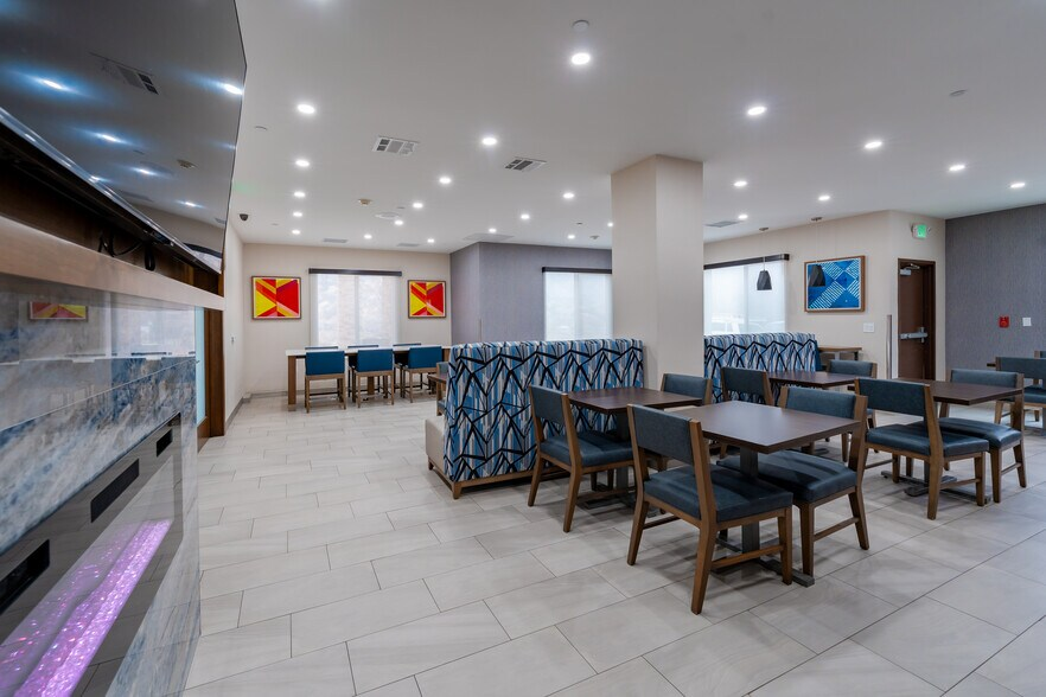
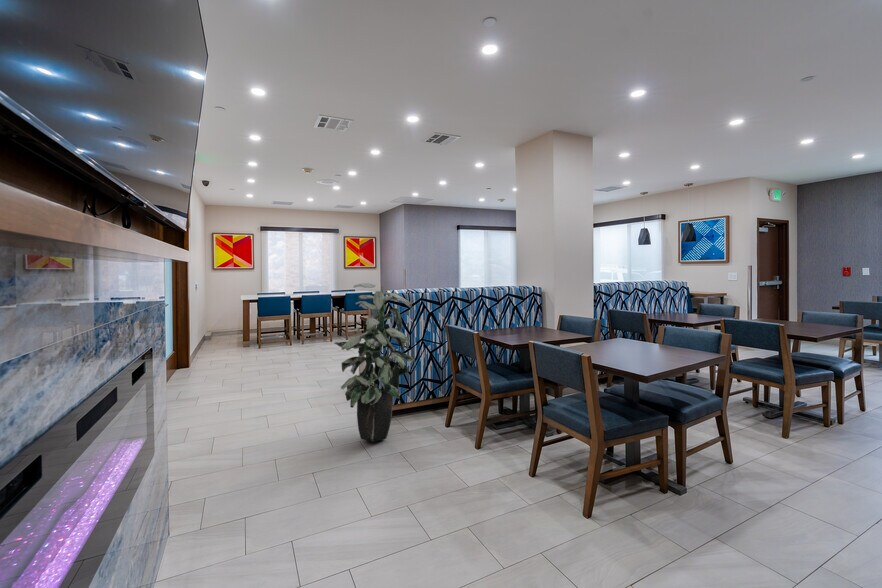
+ indoor plant [333,282,416,443]
